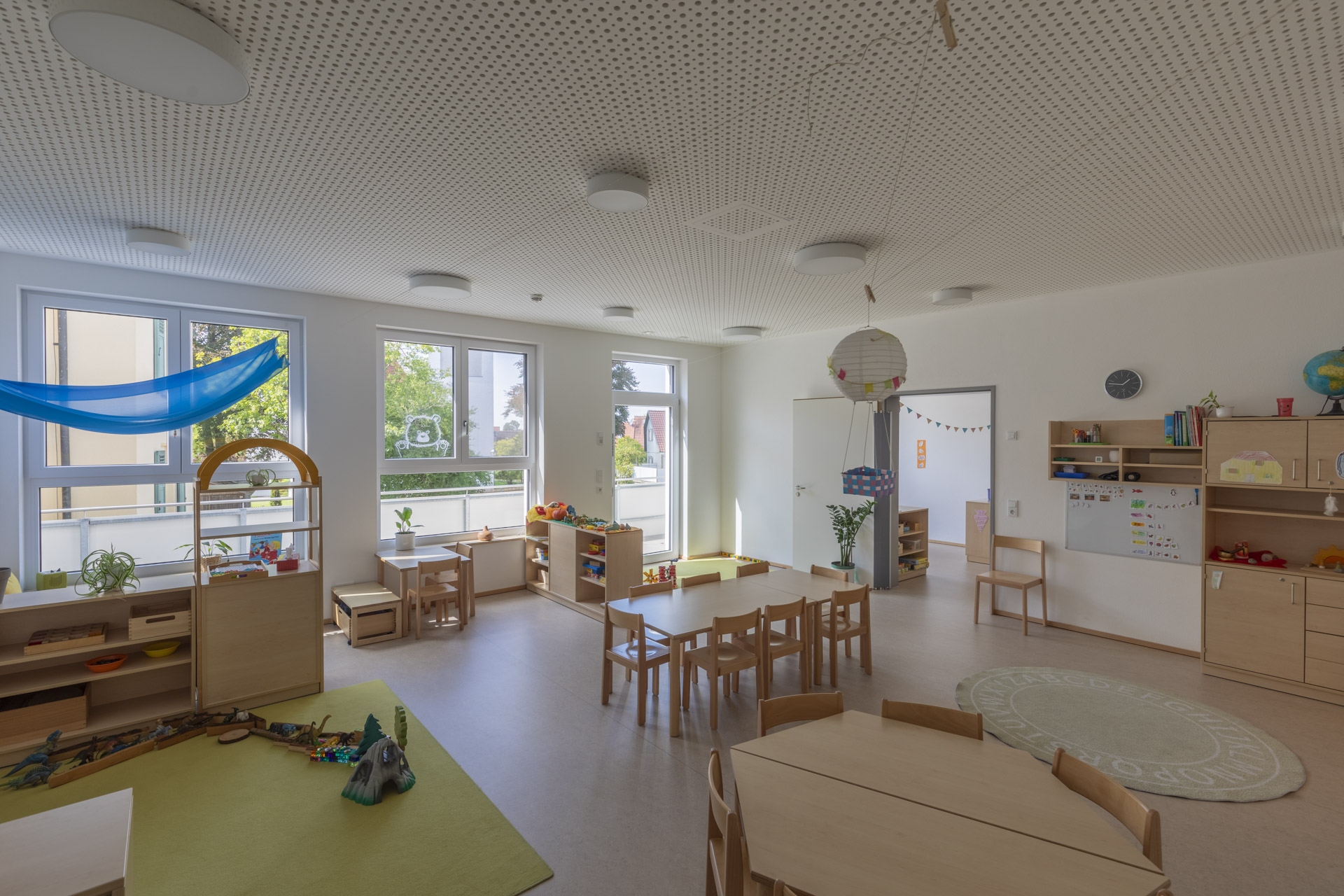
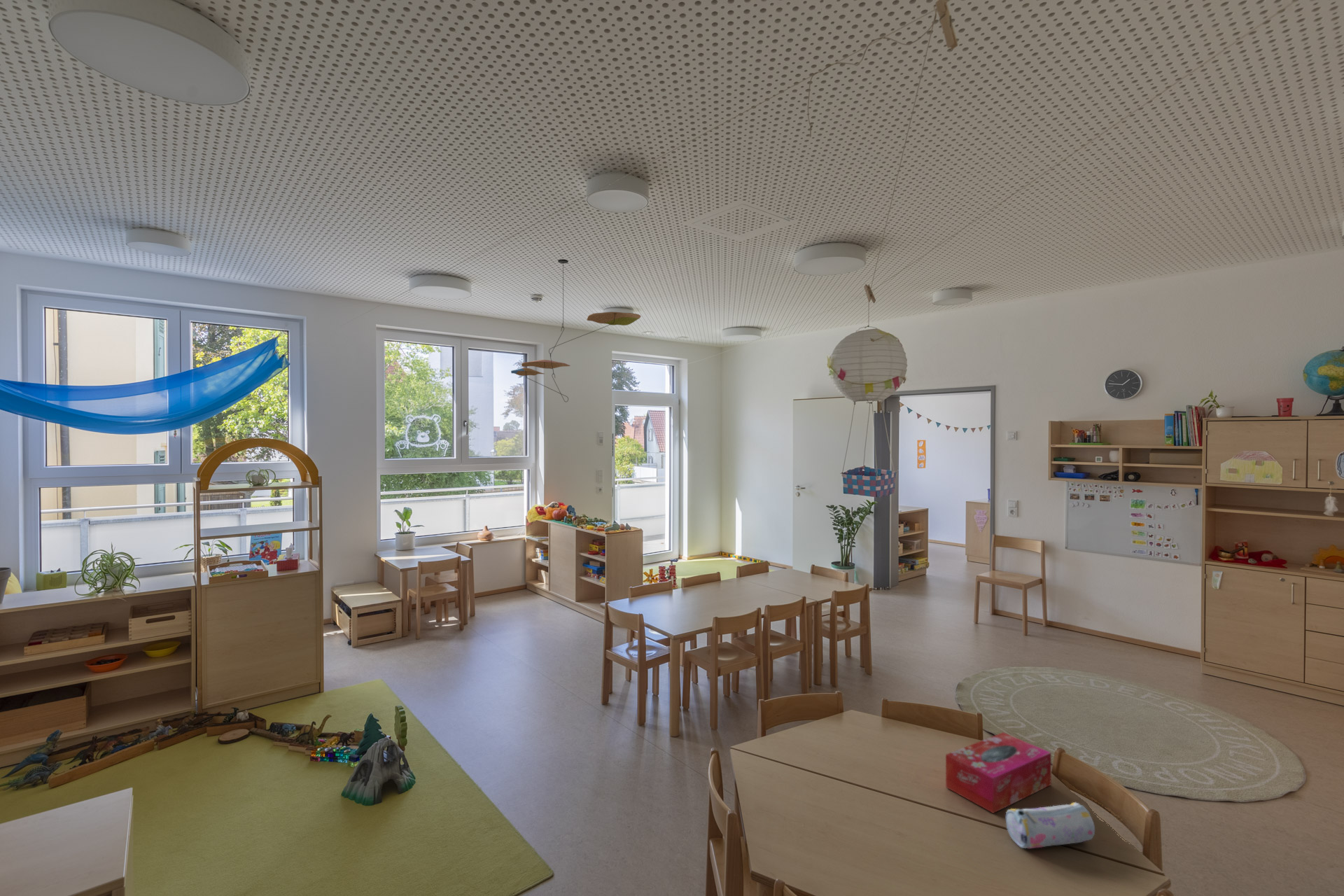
+ tissue box [945,731,1052,814]
+ pencil case [1005,802,1096,849]
+ ceiling mobile [510,258,641,402]
